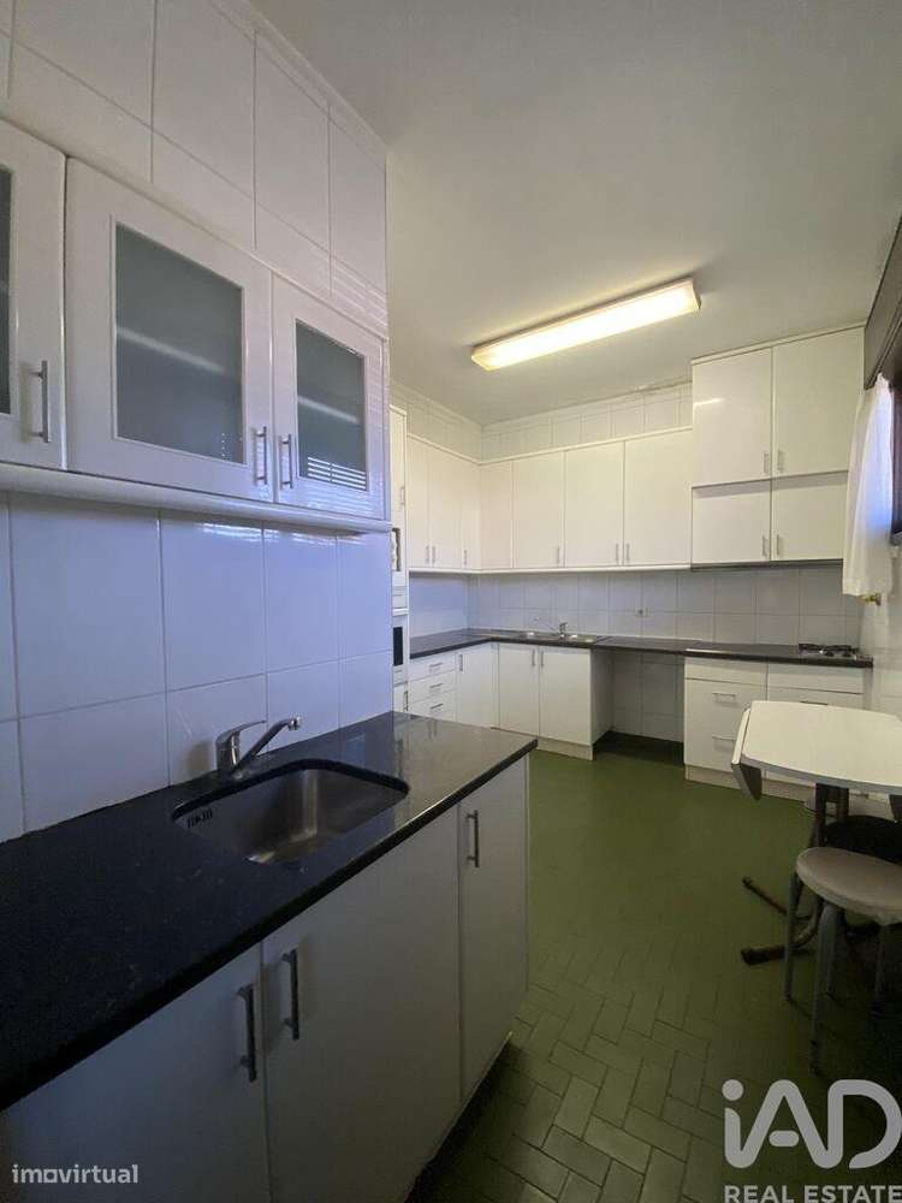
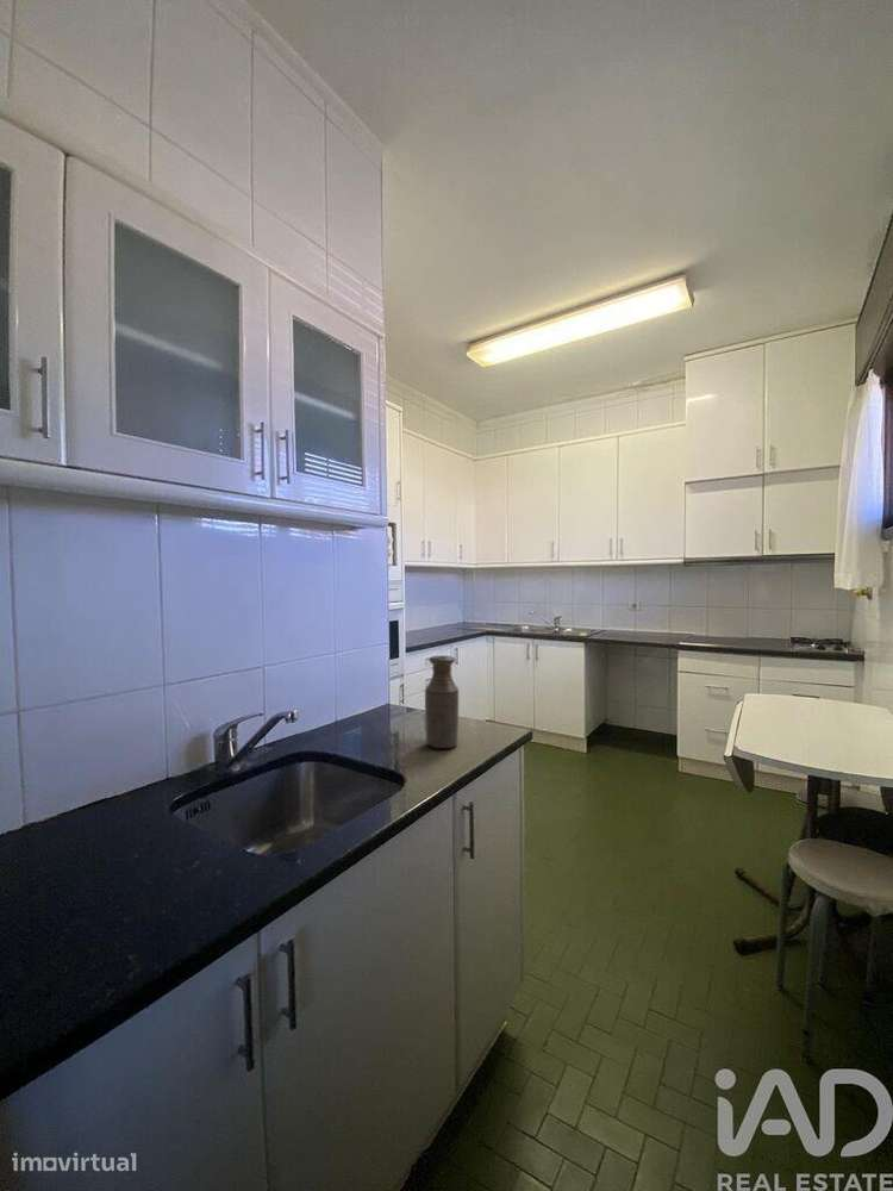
+ bottle [424,655,460,750]
